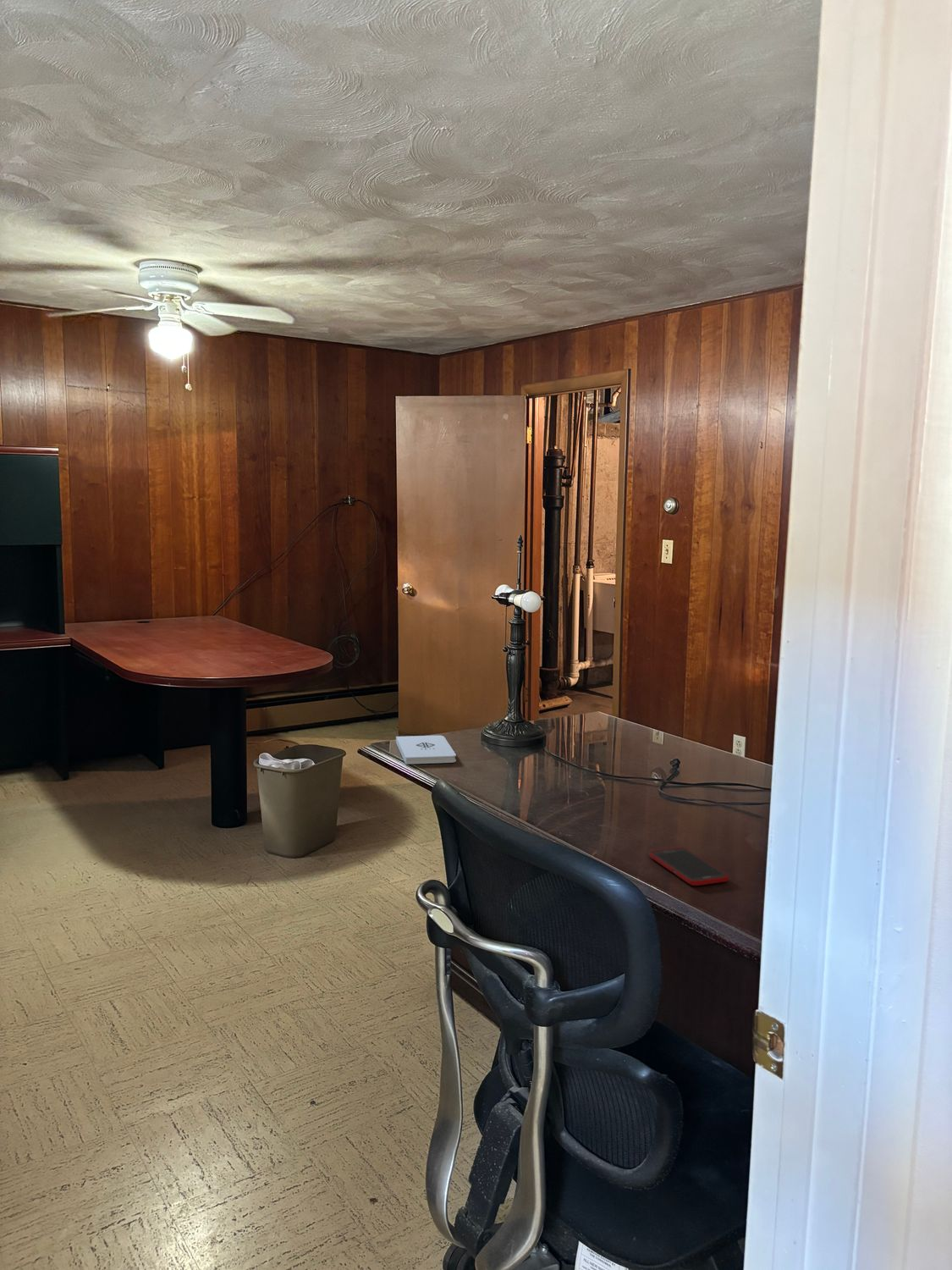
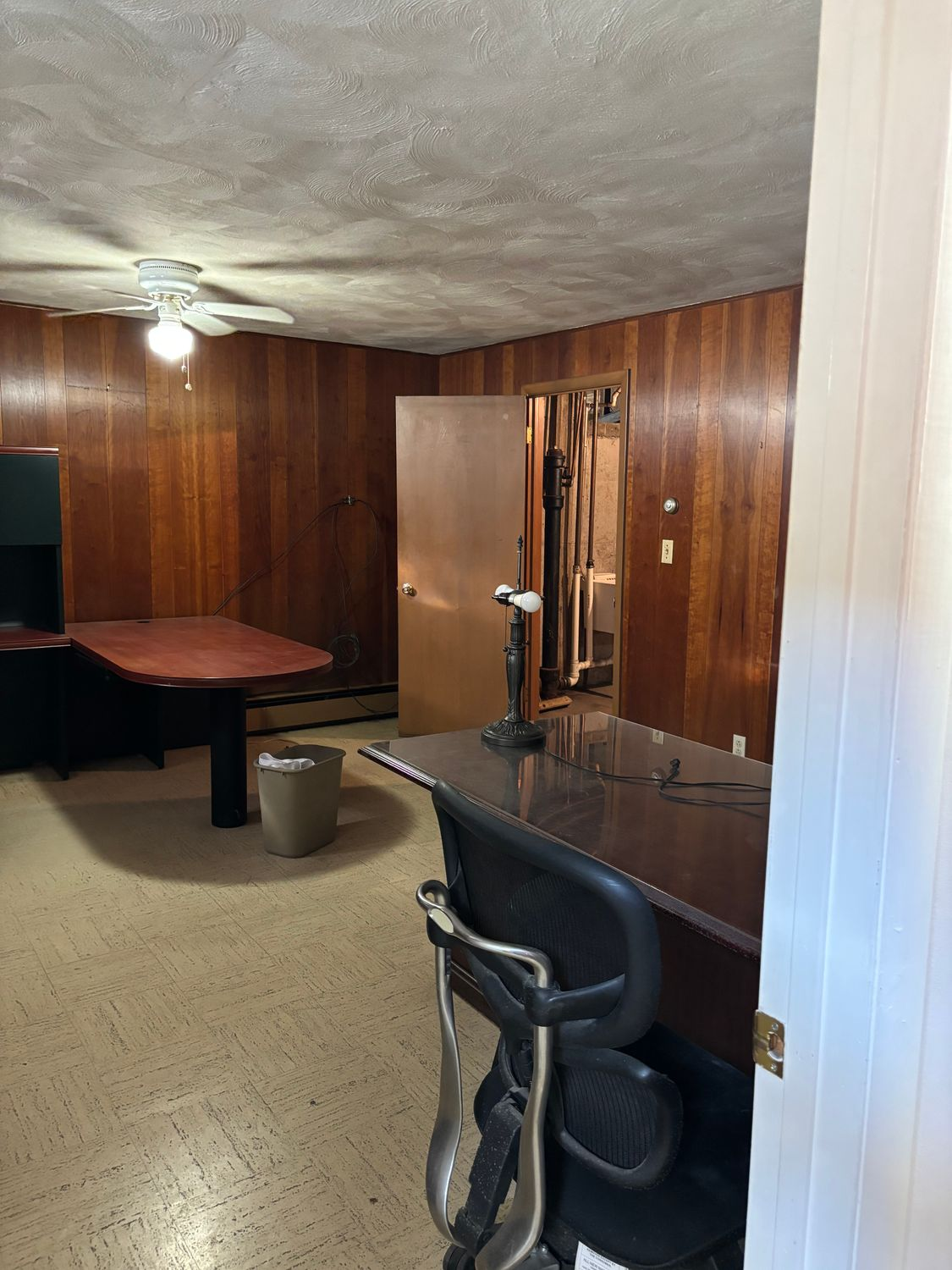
- cell phone [648,847,729,886]
- notepad [395,735,457,765]
